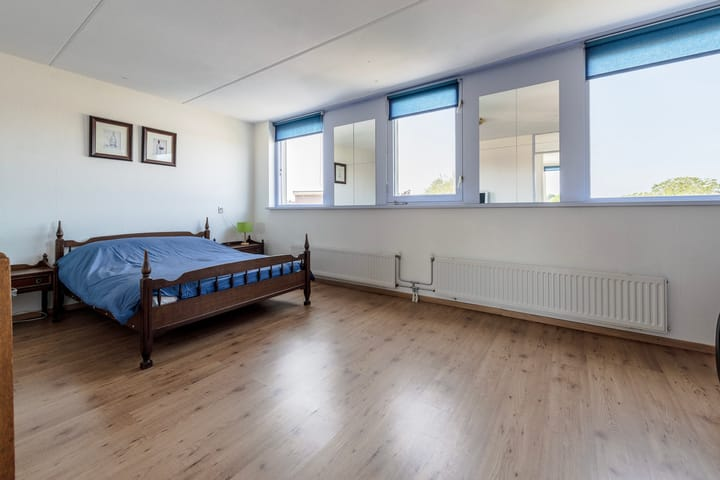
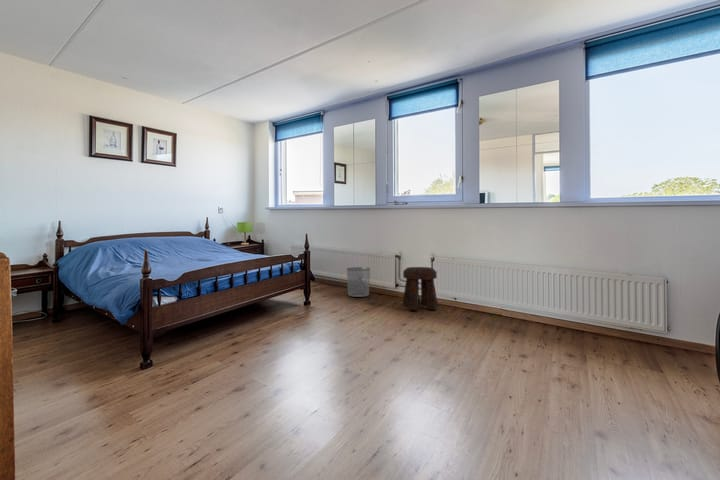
+ waste bin [346,266,371,298]
+ stool [402,266,438,311]
